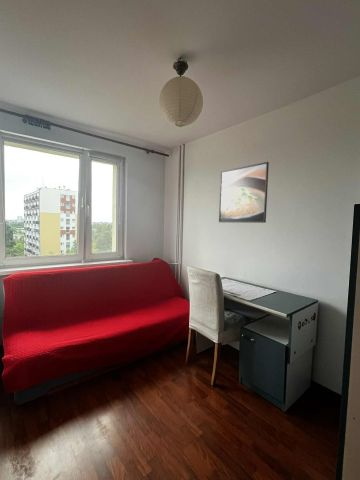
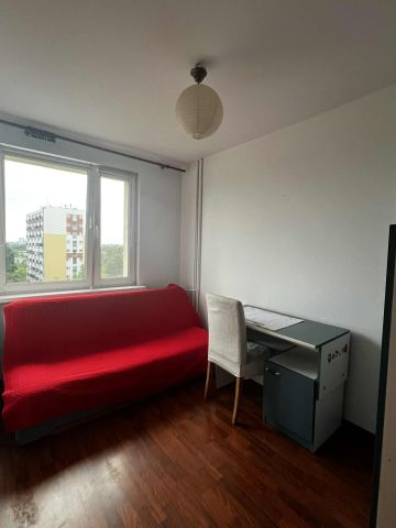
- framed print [218,161,270,224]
